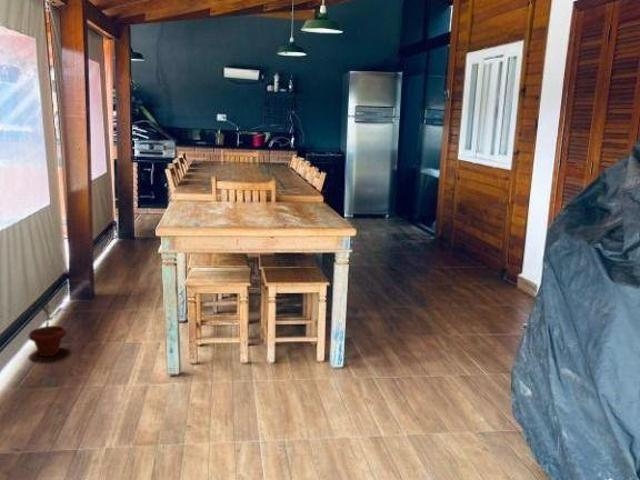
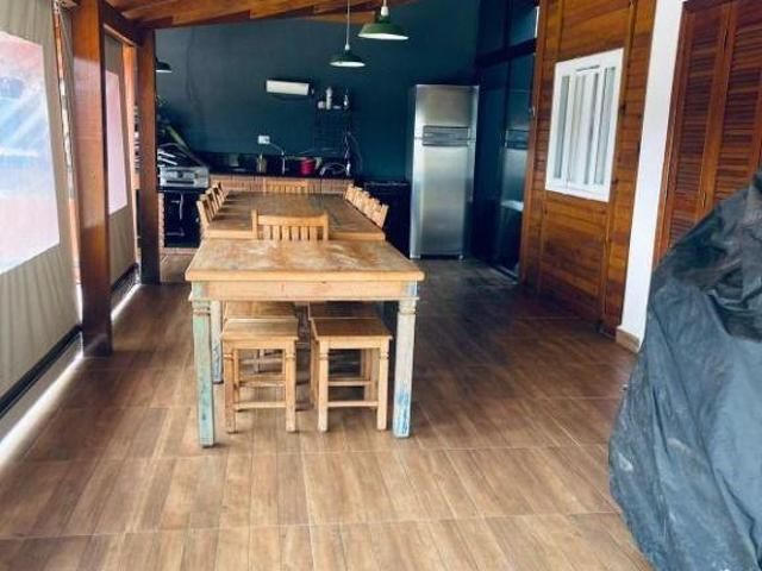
- potted plant [28,300,67,357]
